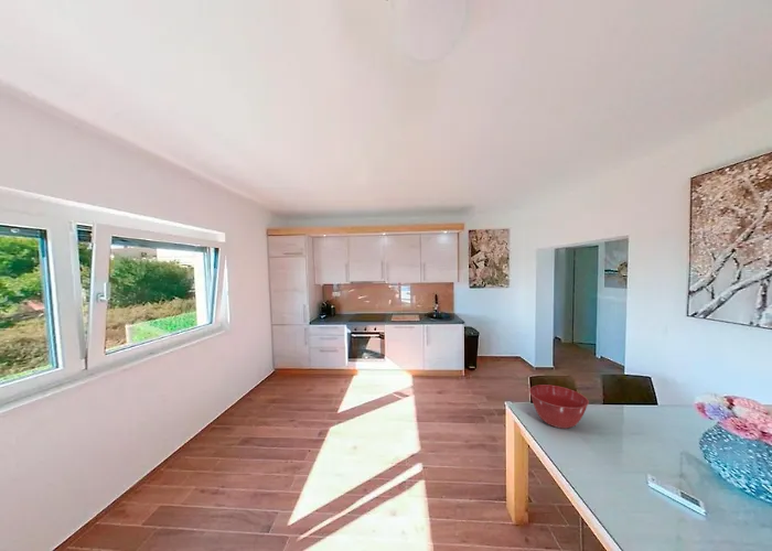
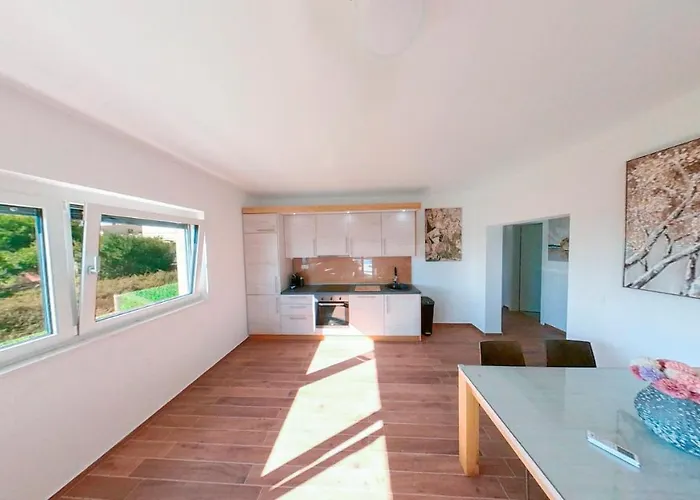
- mixing bowl [528,383,590,430]
